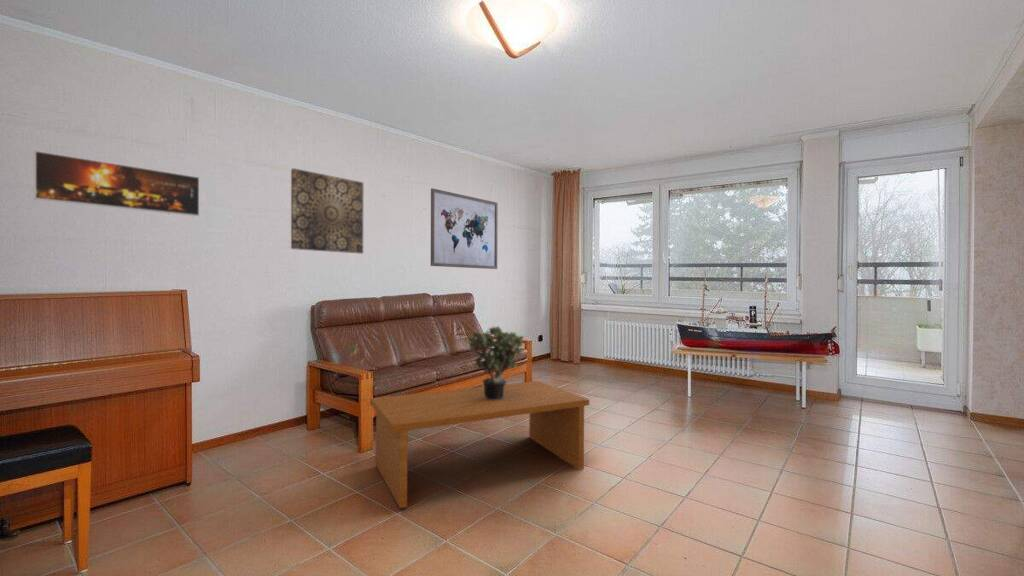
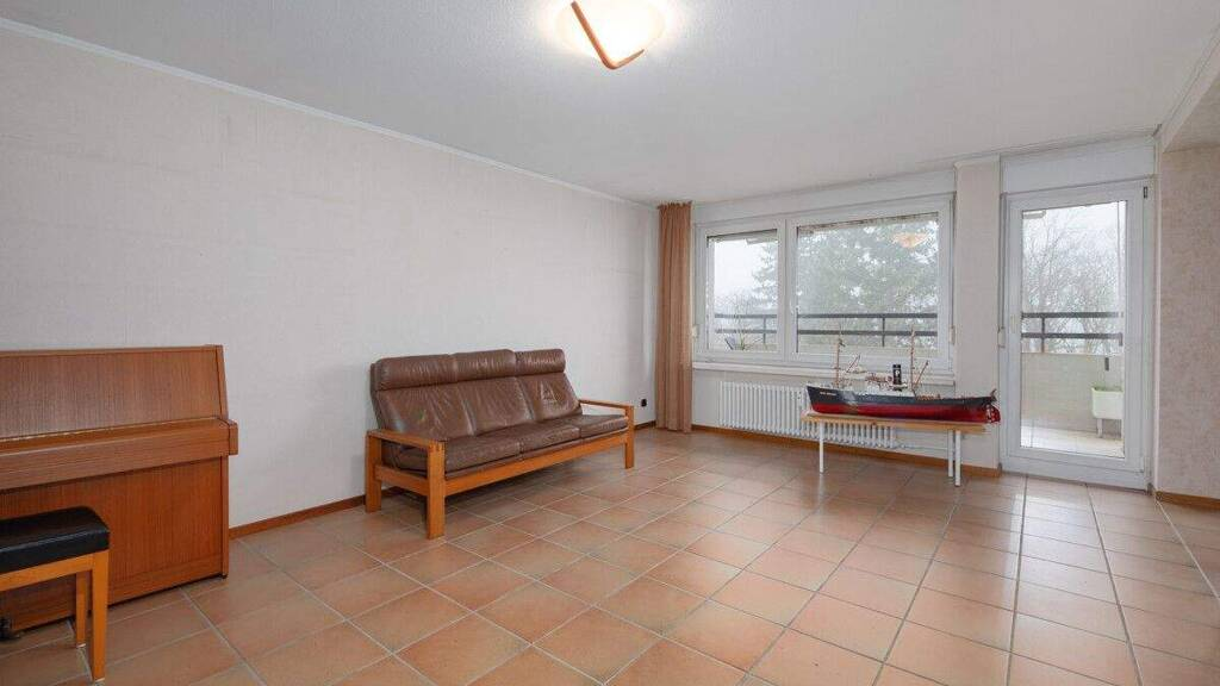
- wall art [430,187,499,270]
- potted plant [465,325,525,400]
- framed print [33,150,200,217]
- wall art [290,167,364,255]
- coffee table [369,380,590,509]
